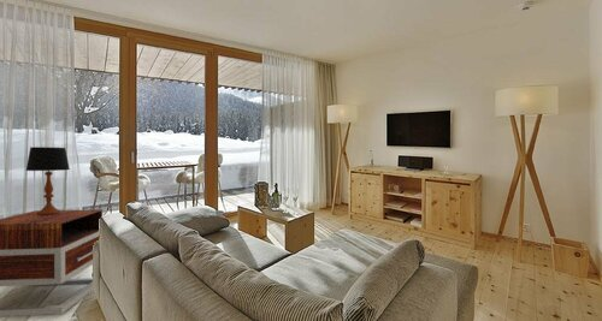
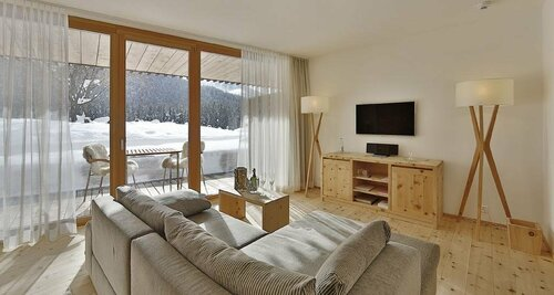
- nightstand [0,208,104,319]
- table lamp [24,145,71,215]
